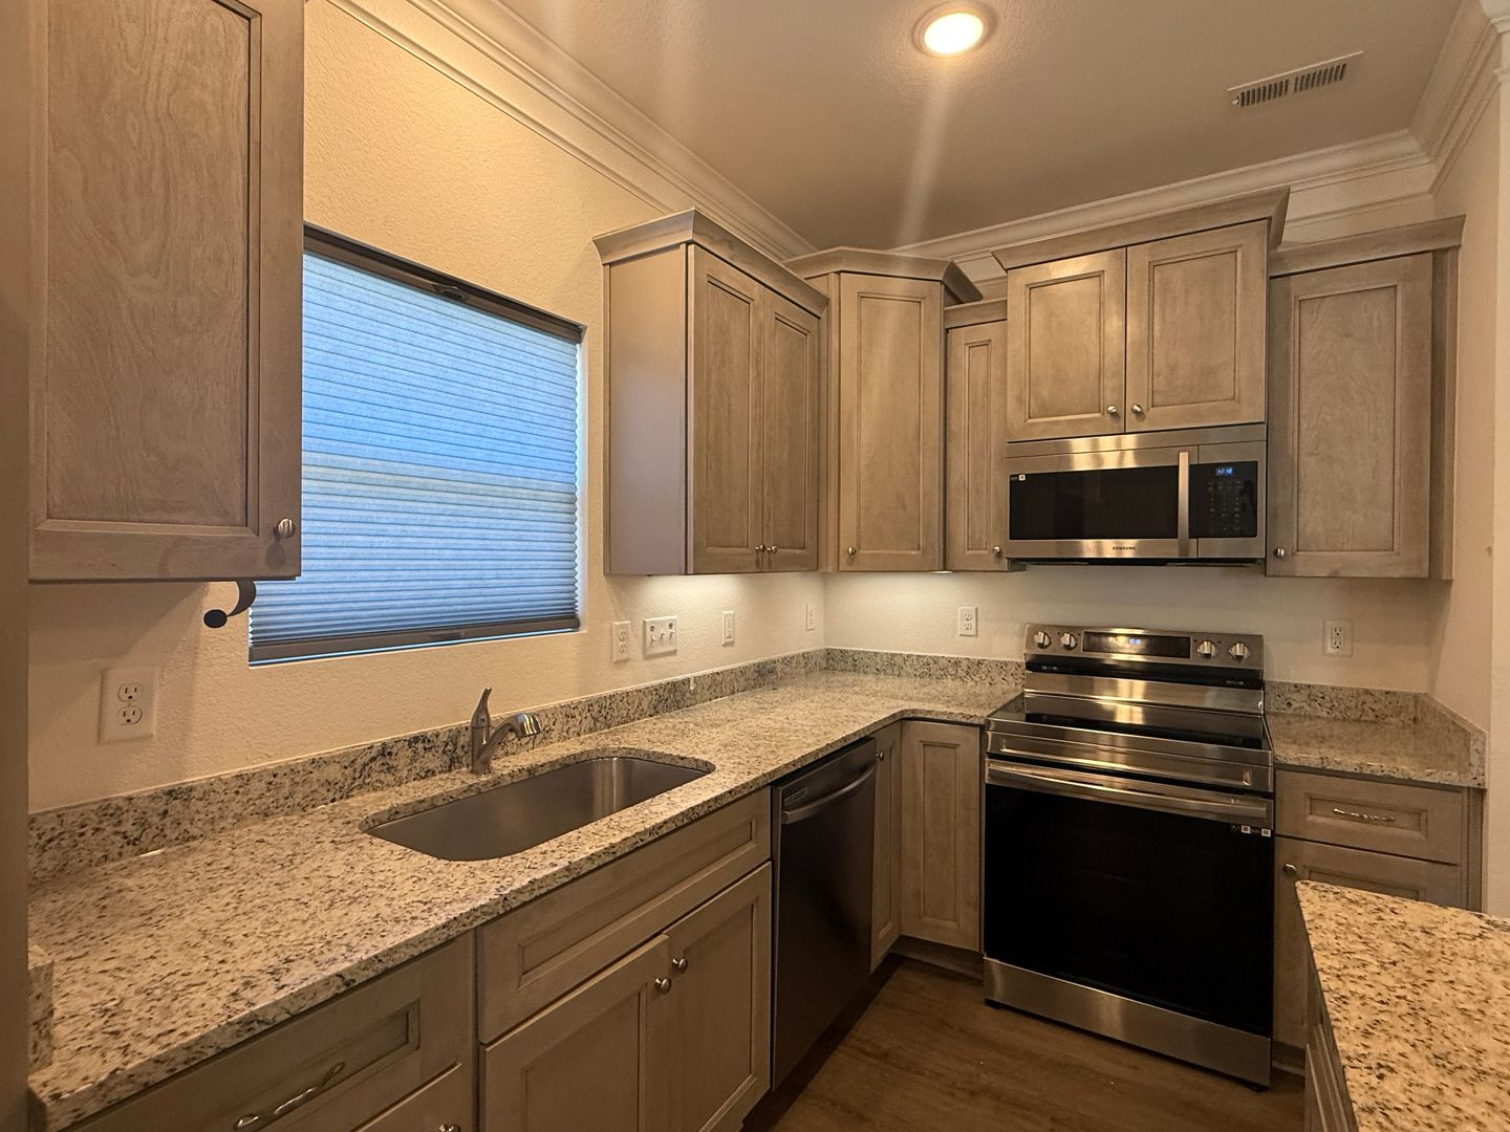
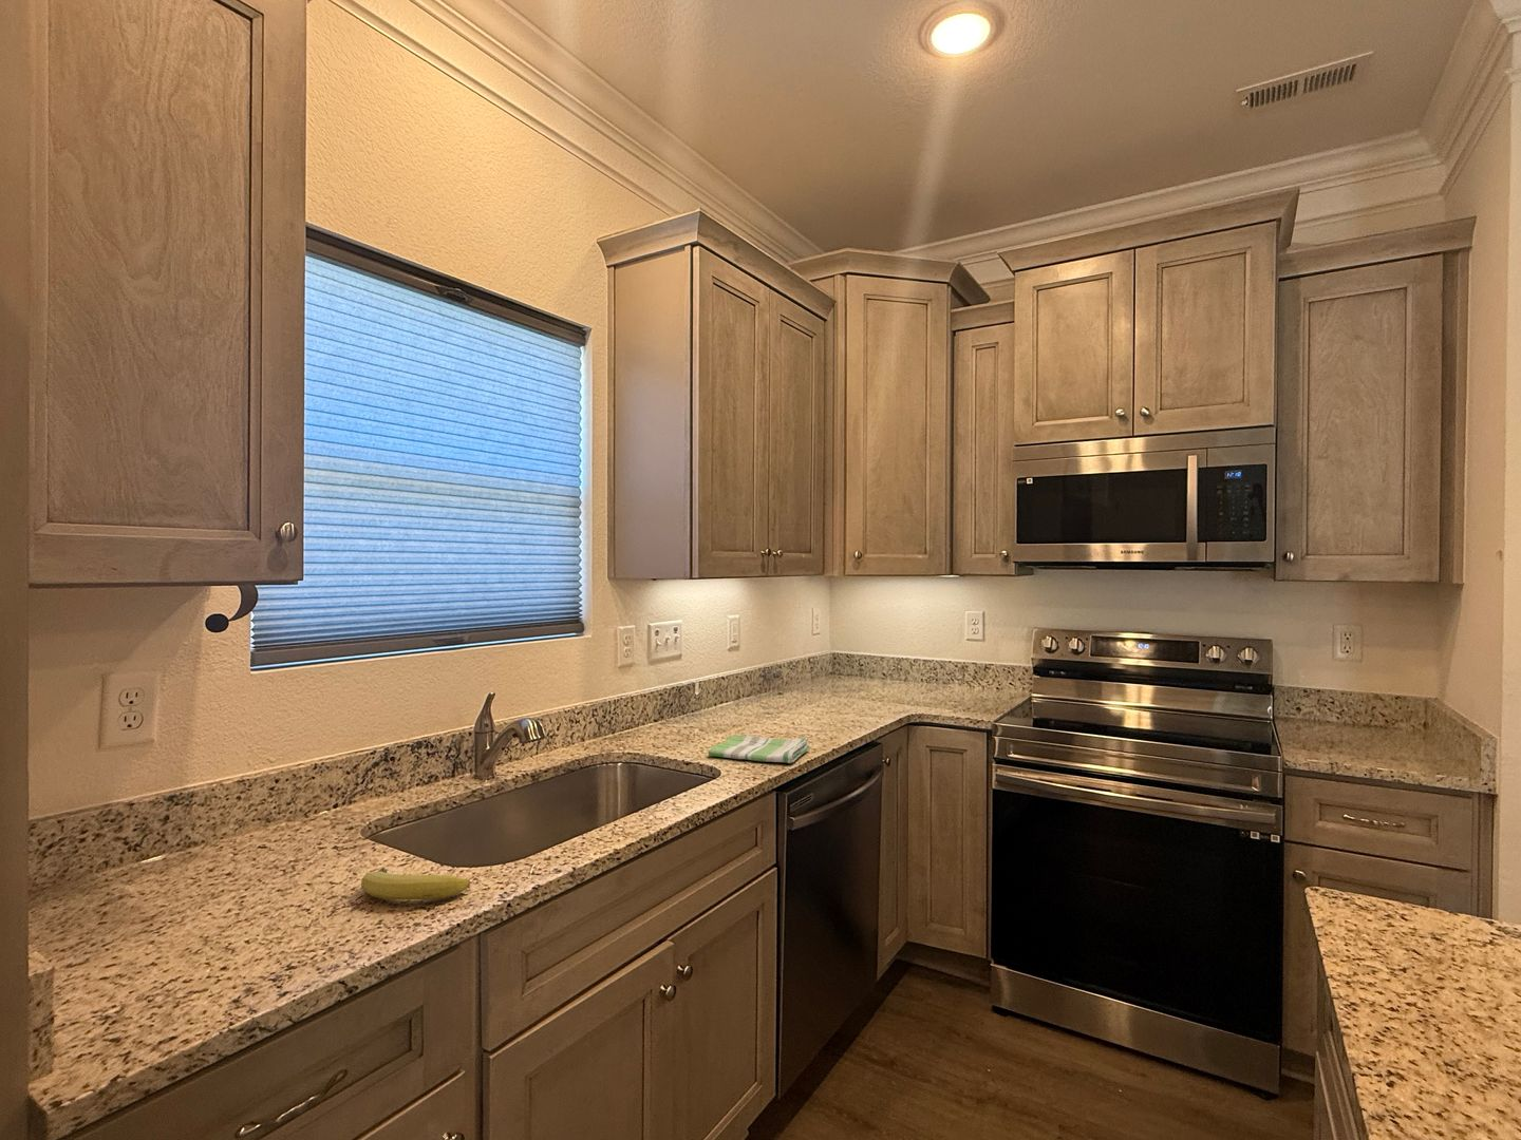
+ dish towel [708,735,810,764]
+ fruit [360,867,471,902]
